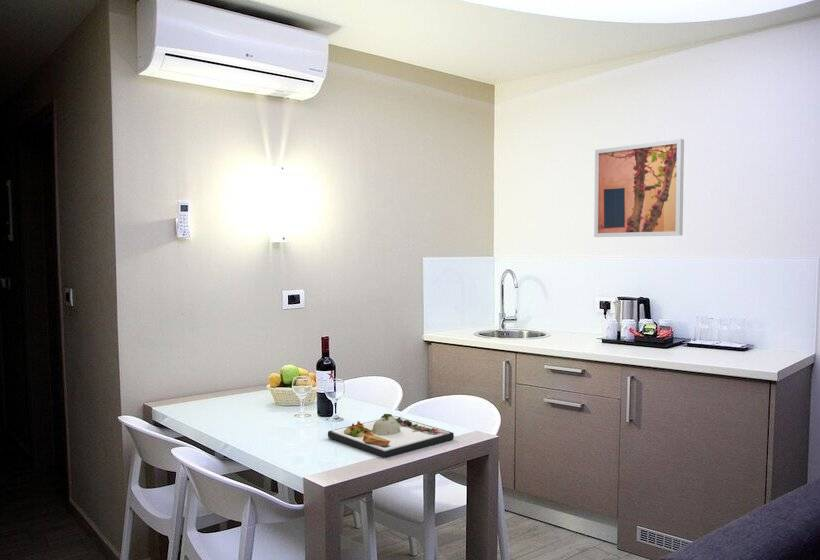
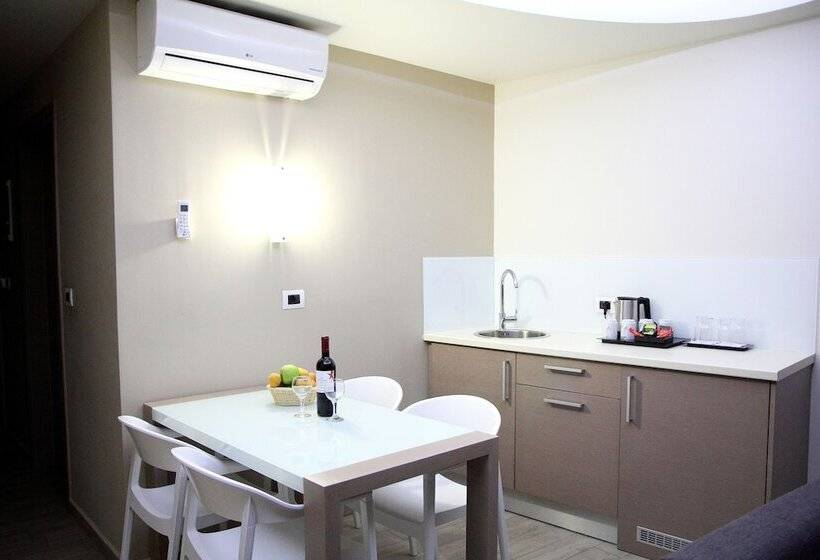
- wall art [593,138,685,238]
- dinner plate [327,413,455,459]
